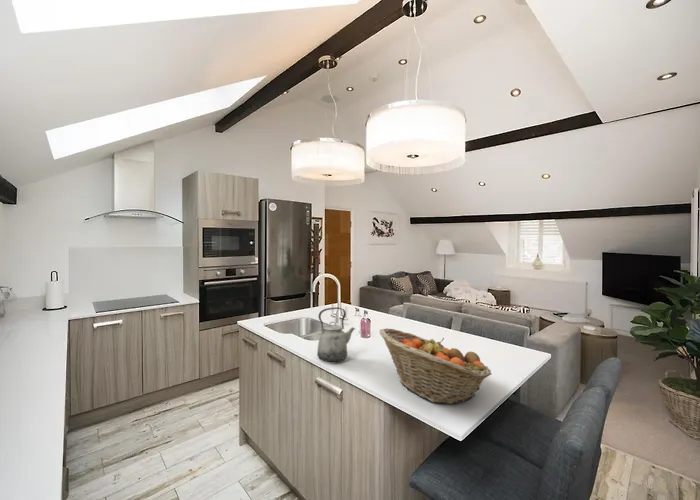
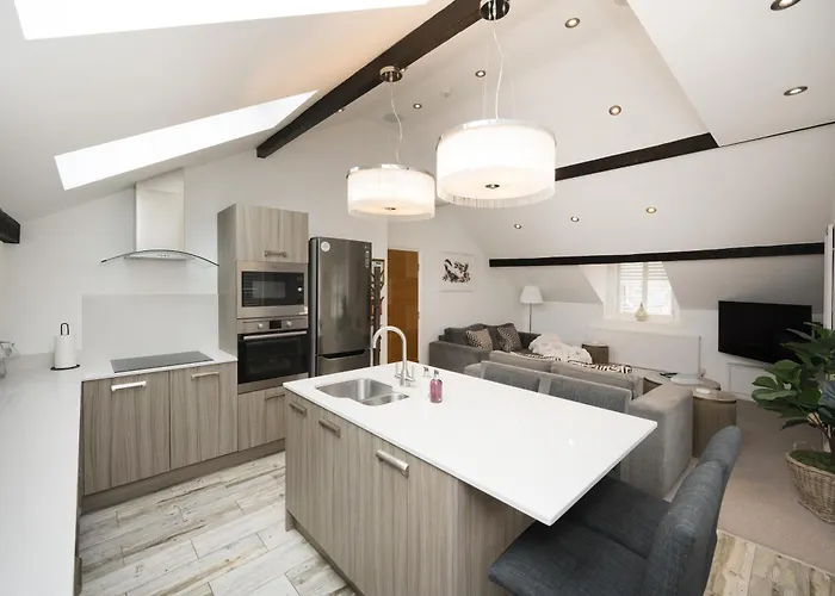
- fruit basket [378,327,492,405]
- kettle [316,306,356,363]
